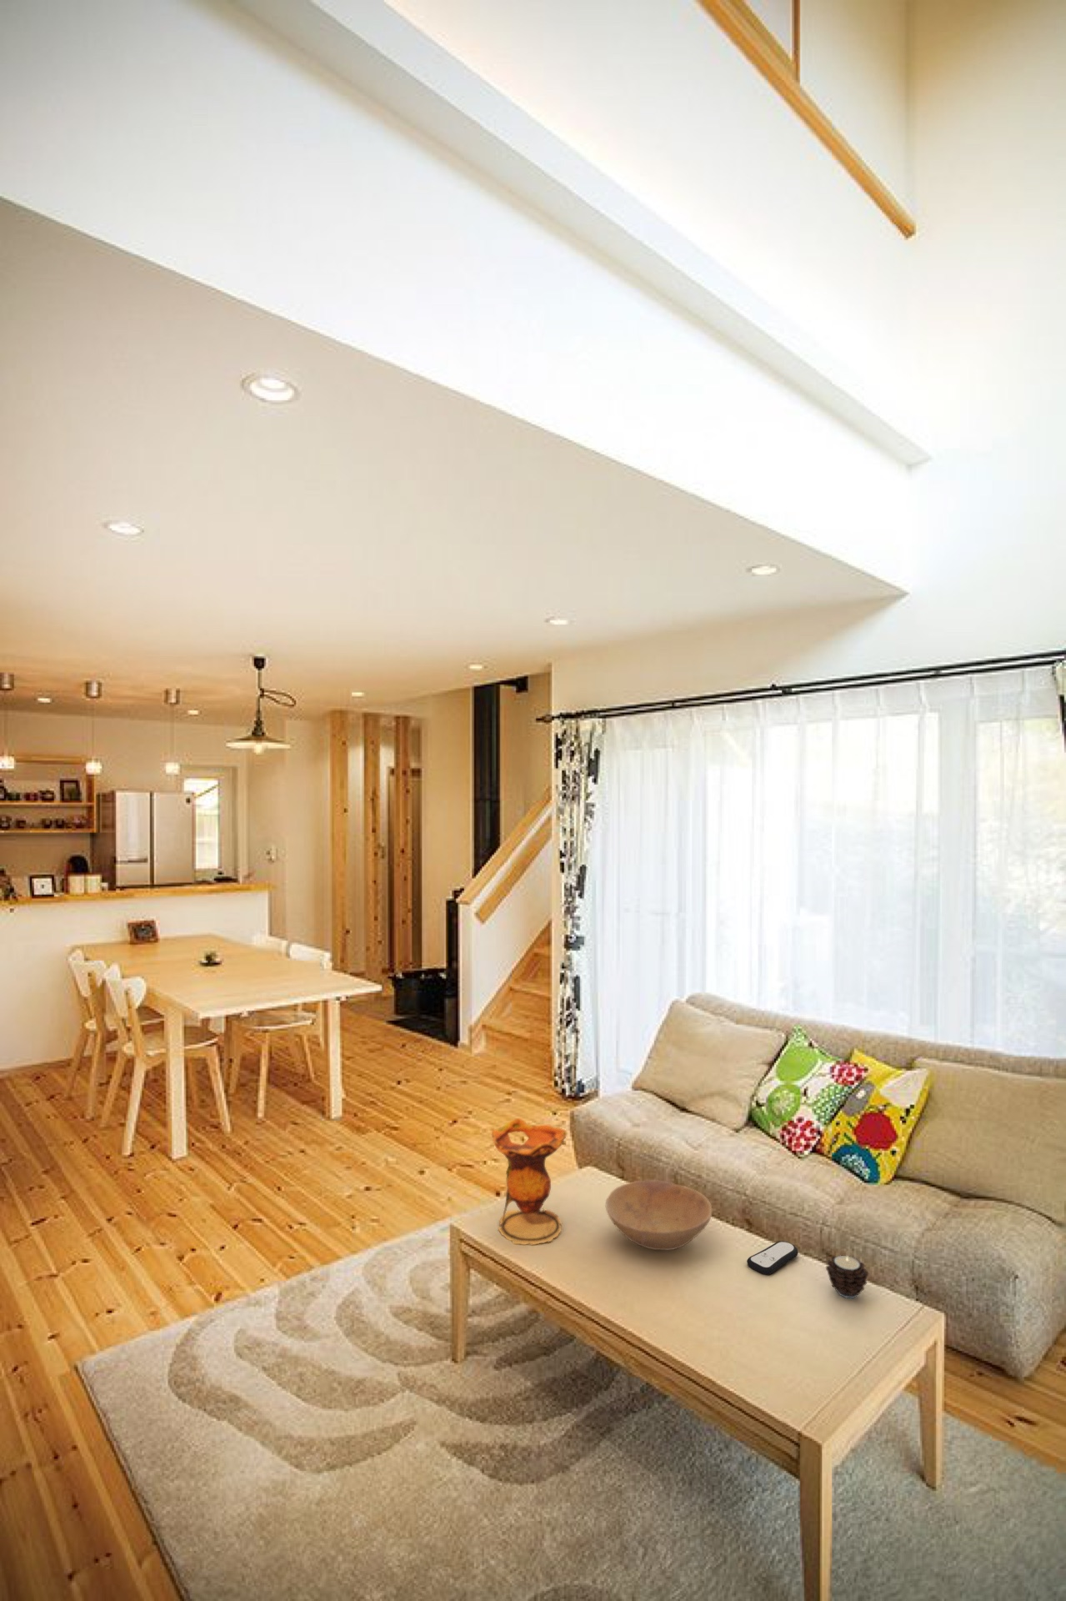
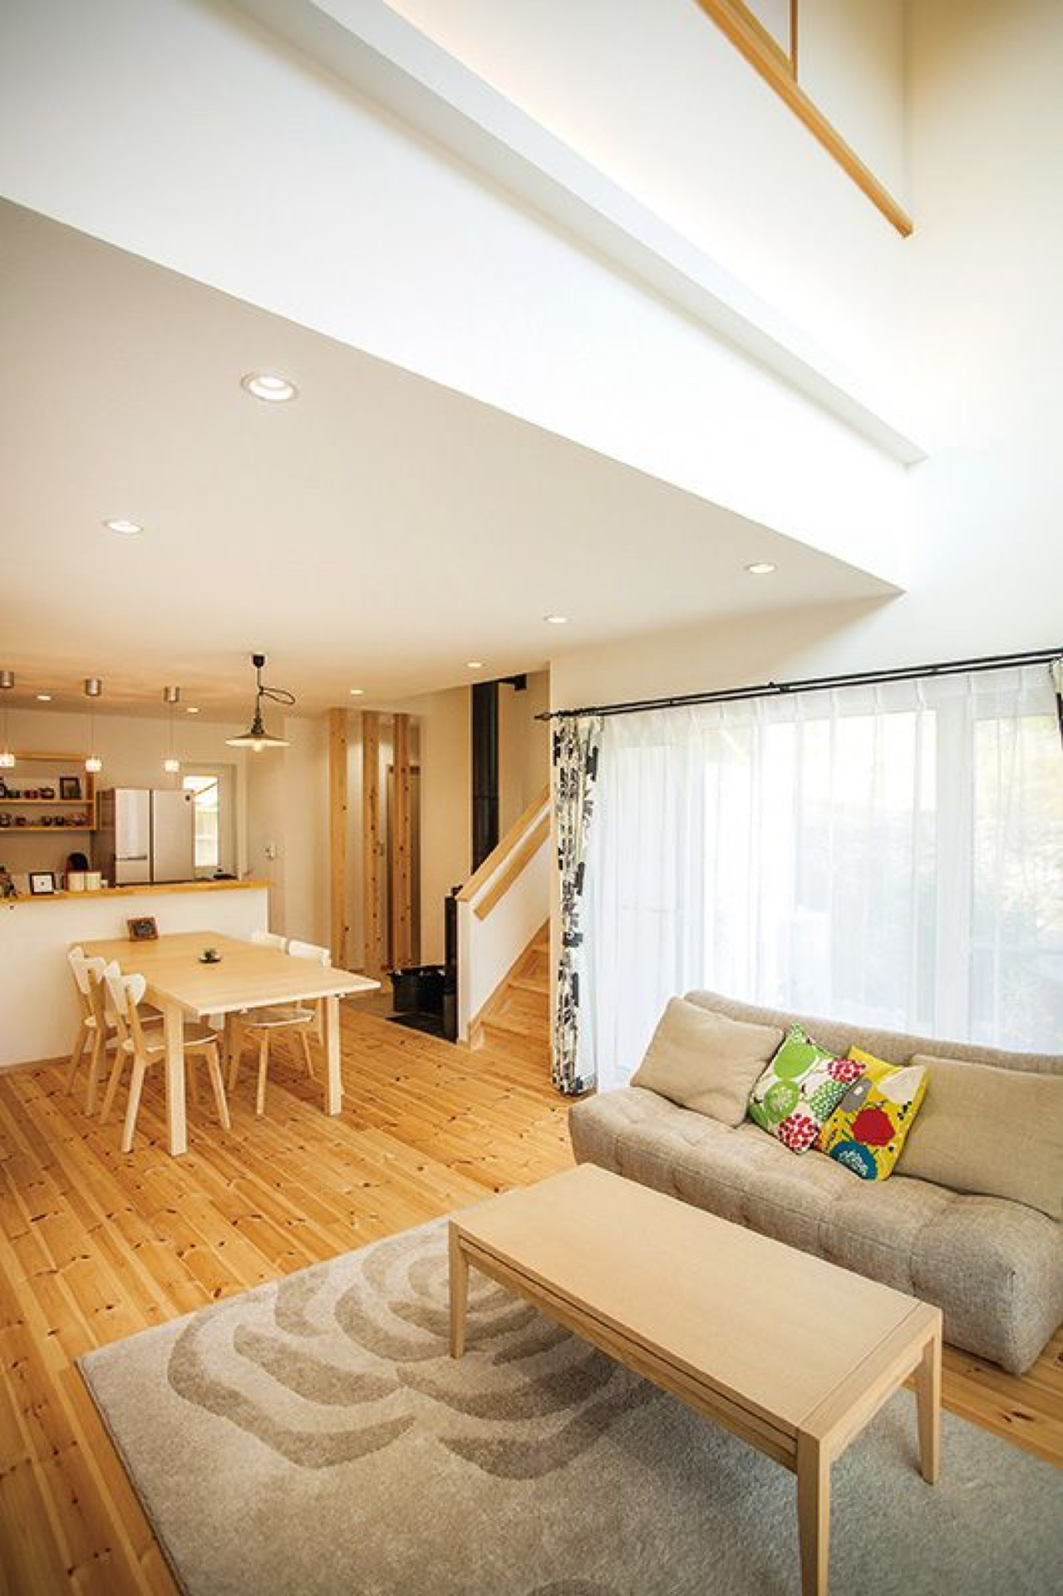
- vase [491,1118,568,1246]
- candle [826,1255,870,1299]
- remote control [746,1240,798,1276]
- bowl [606,1180,713,1251]
